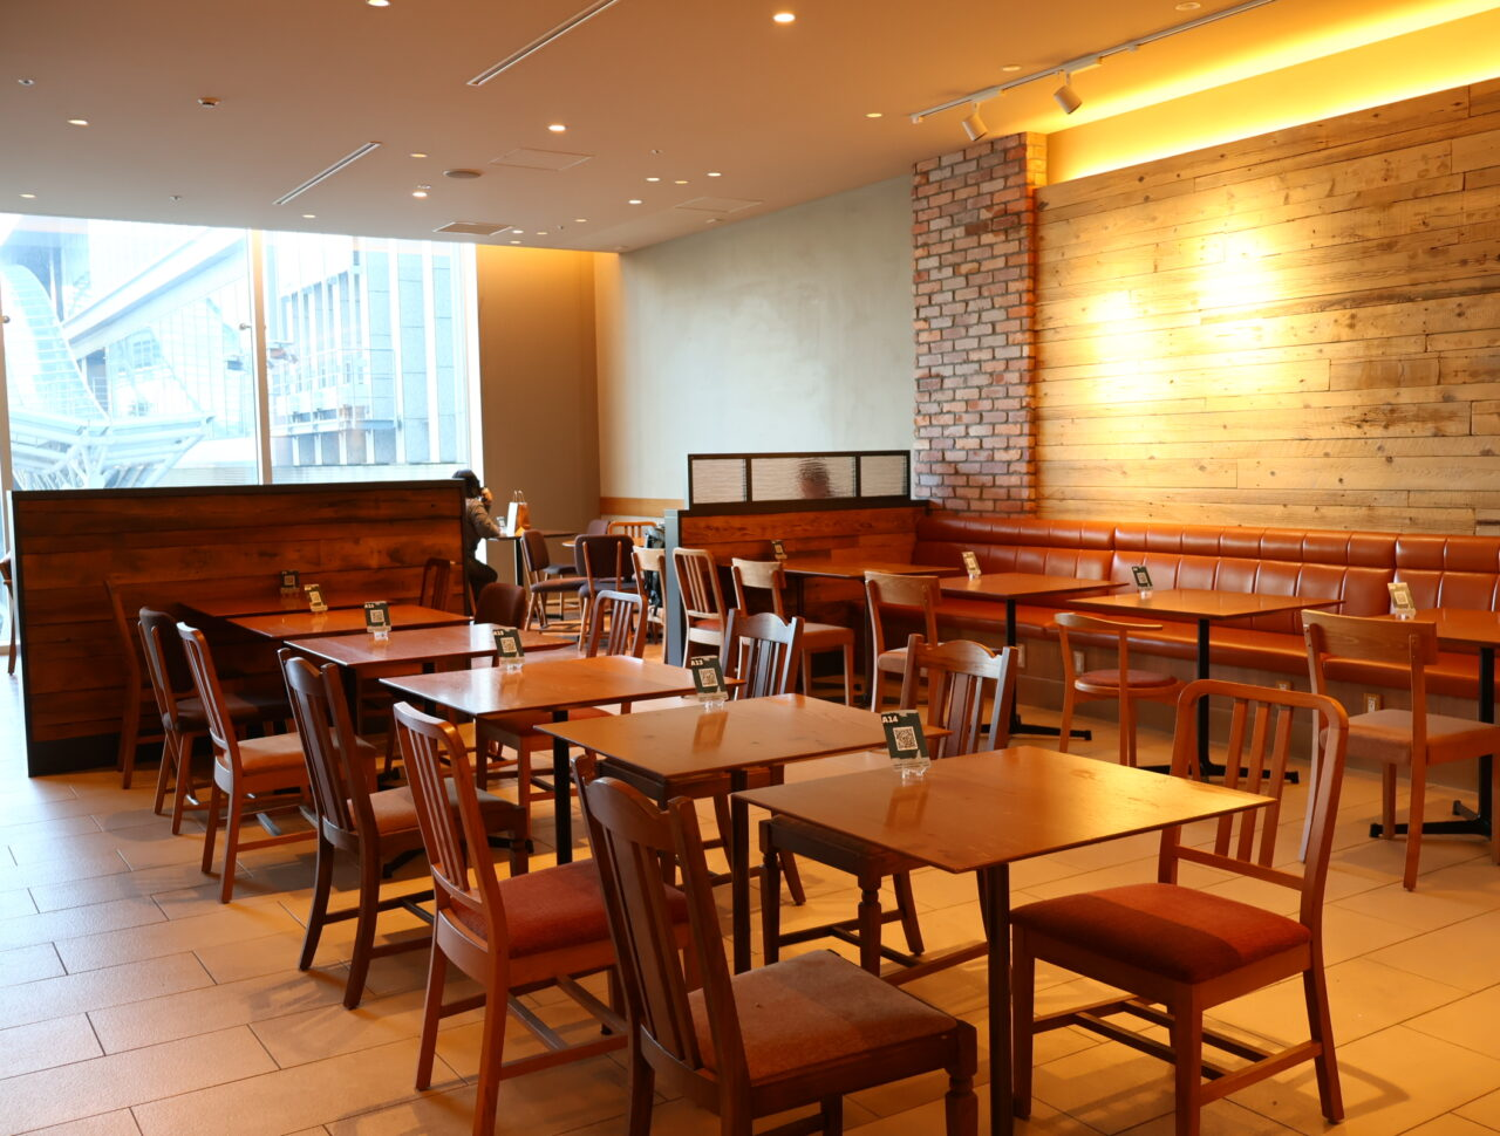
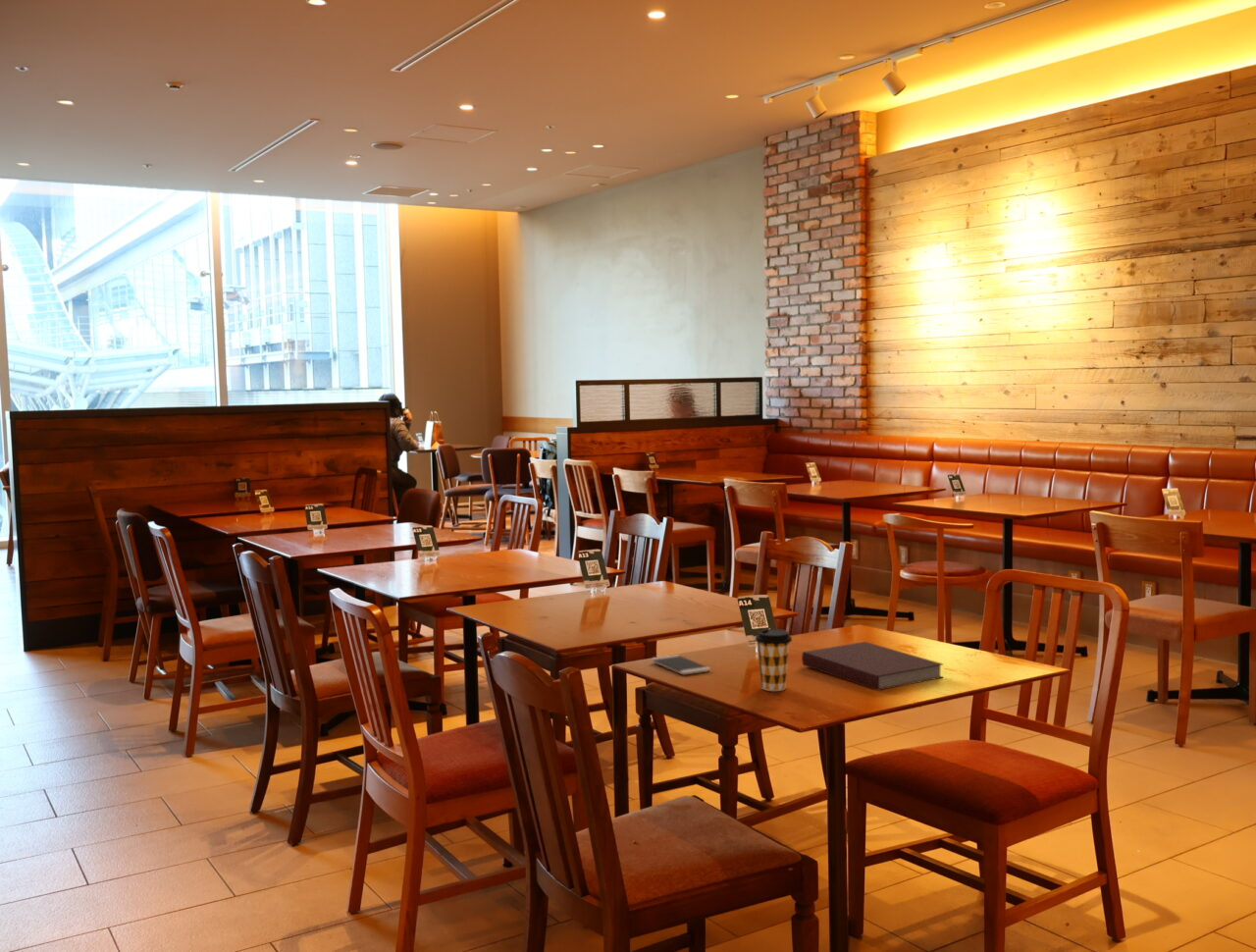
+ coffee cup [755,628,793,692]
+ notebook [801,641,944,692]
+ smartphone [651,655,711,675]
